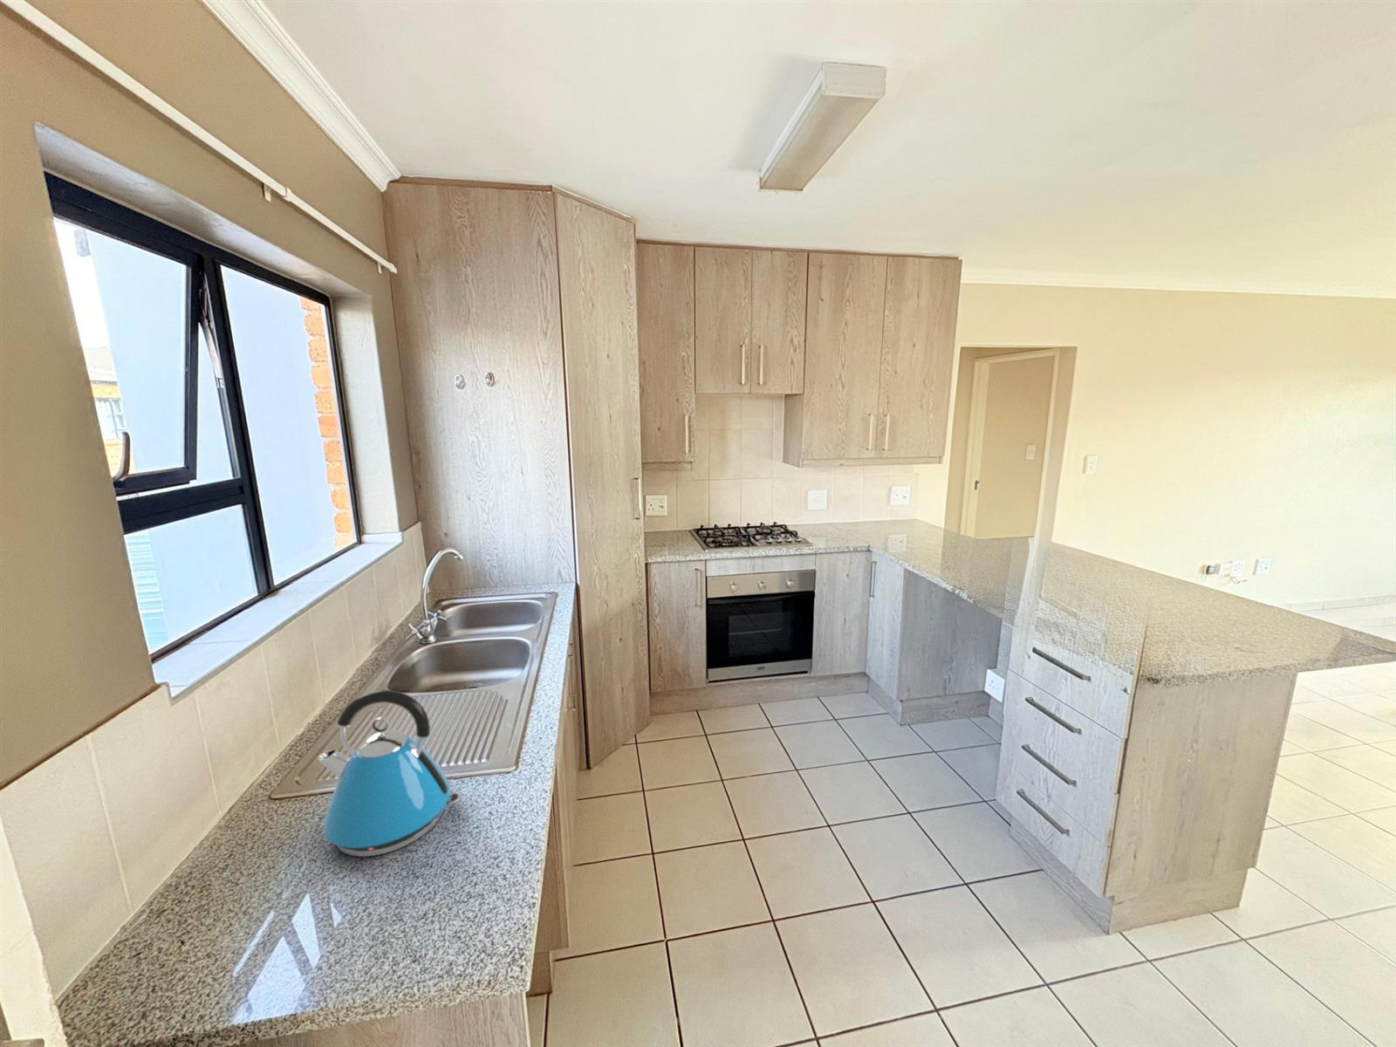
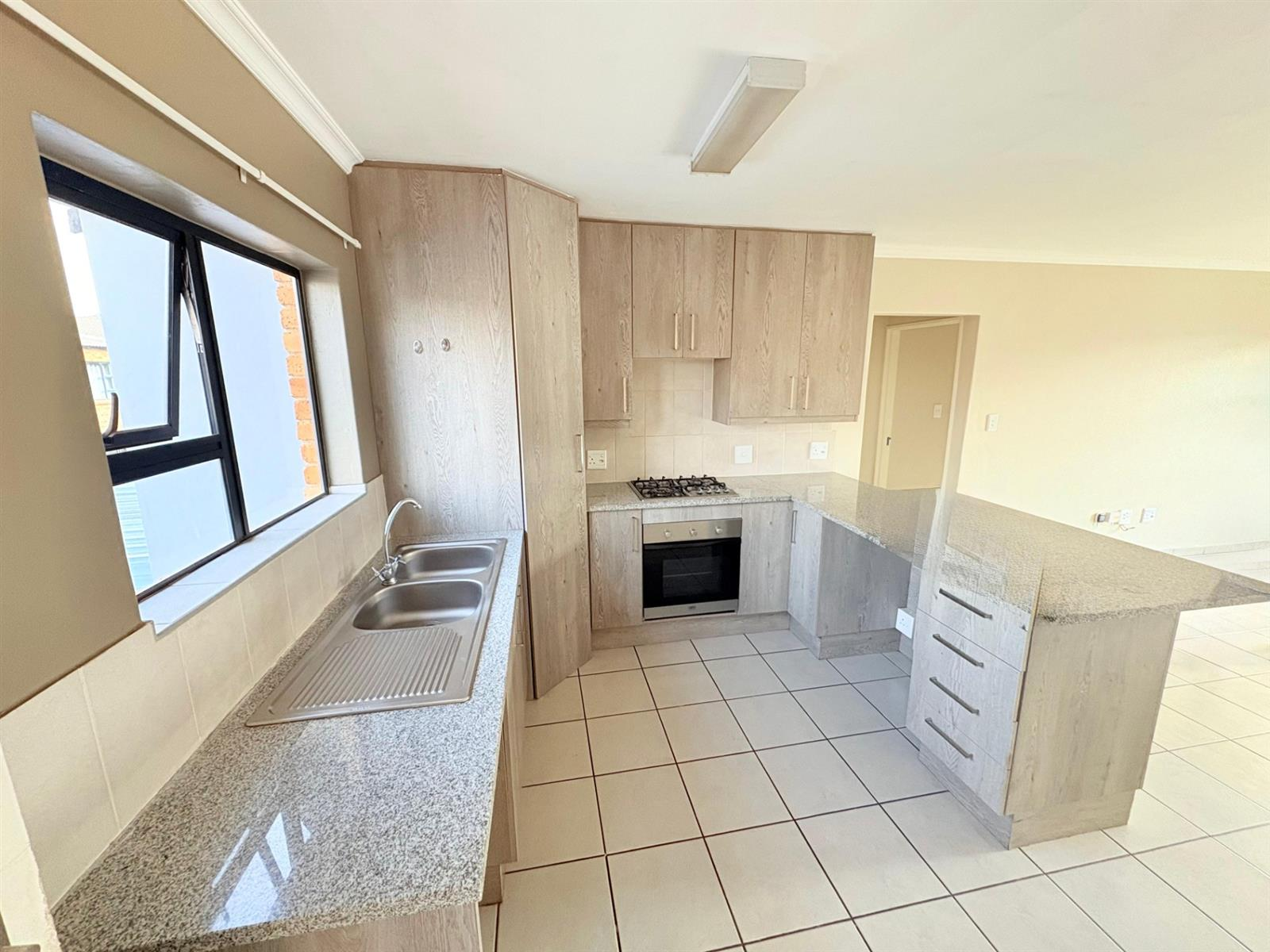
- kettle [317,690,461,858]
